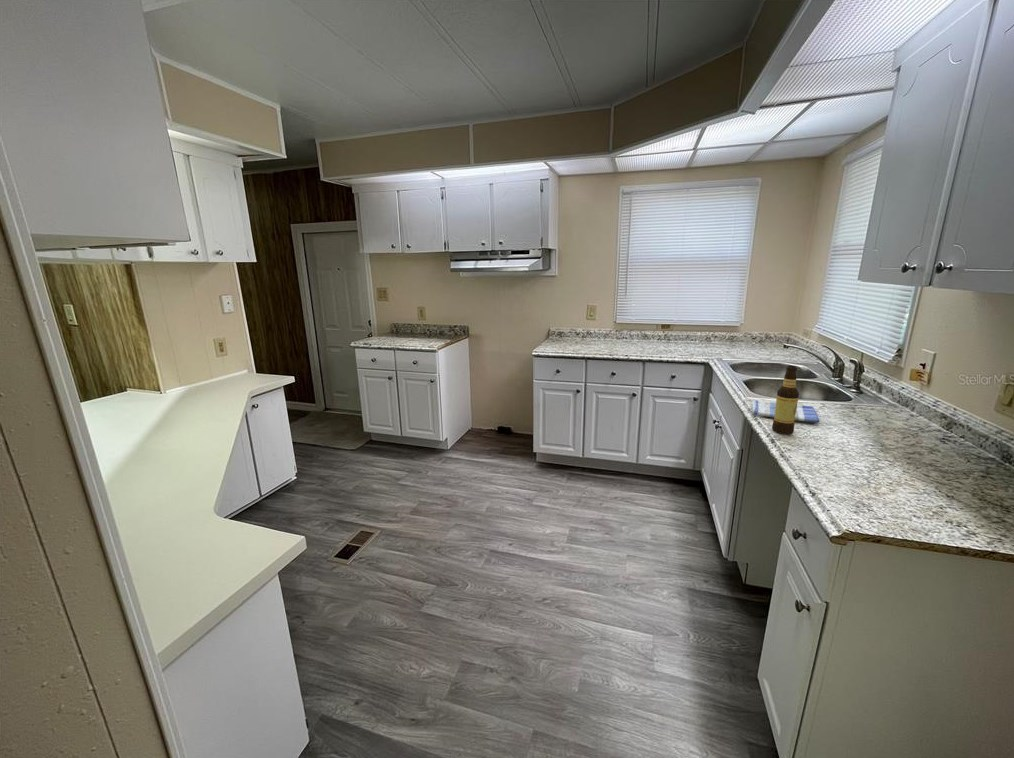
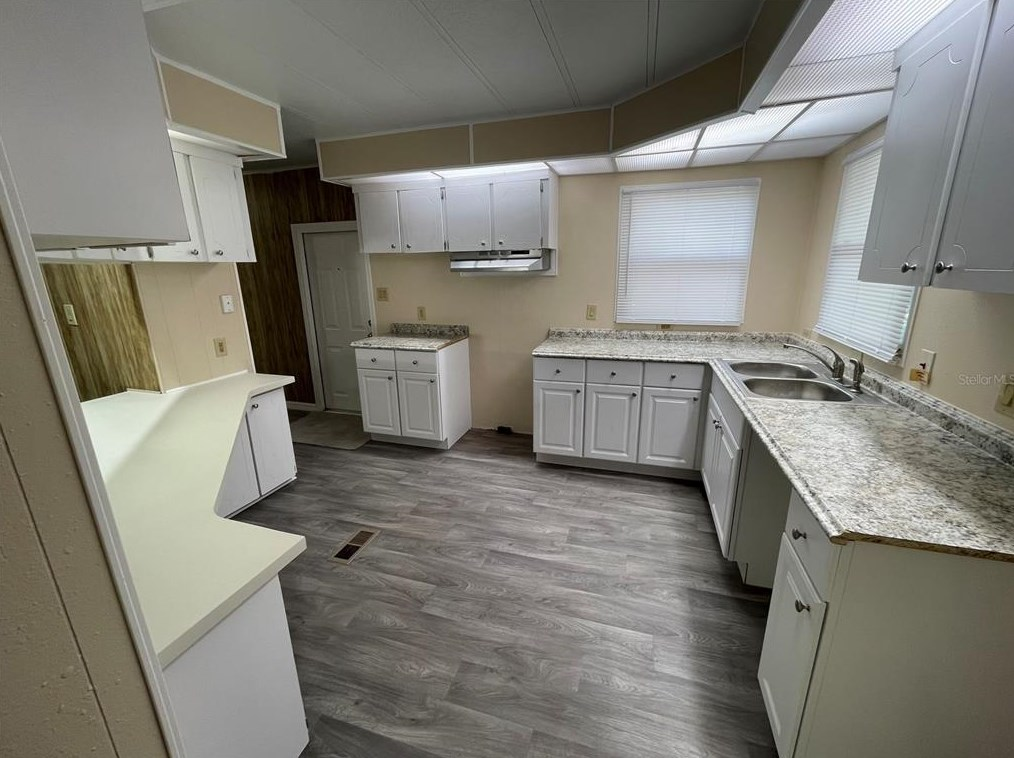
- dish towel [751,399,820,423]
- bottle [771,365,800,435]
